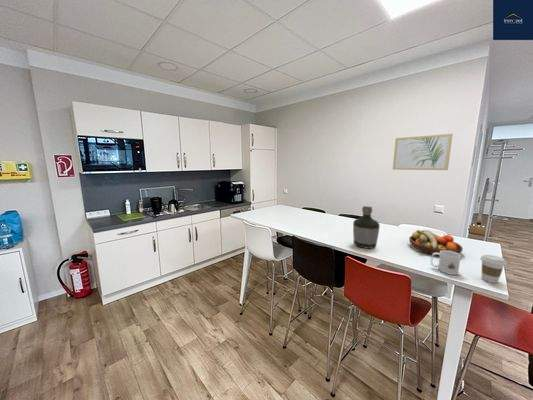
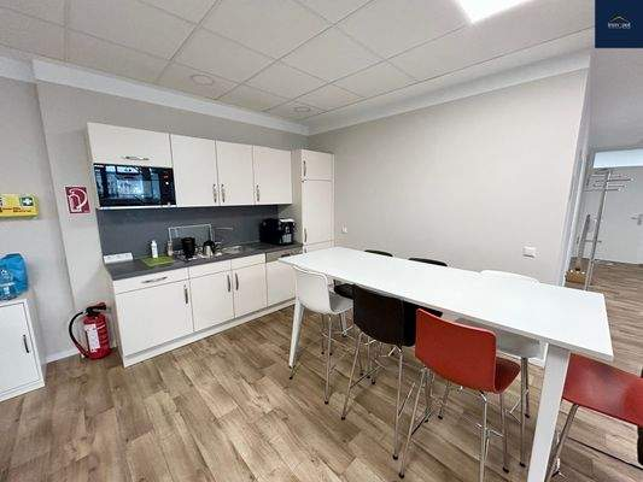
- wall art [392,133,453,171]
- fruit bowl [408,229,464,256]
- mug [430,251,462,276]
- coffee cup [479,254,508,284]
- bottle [352,205,381,250]
